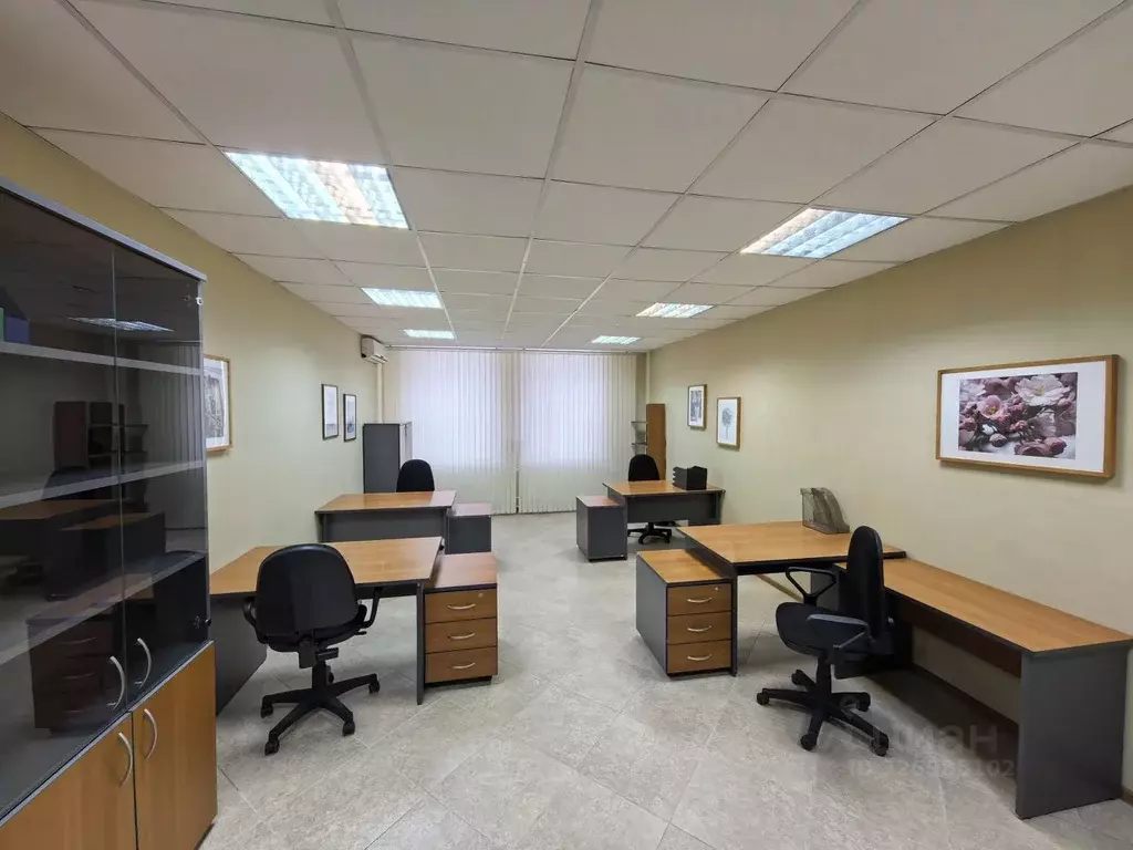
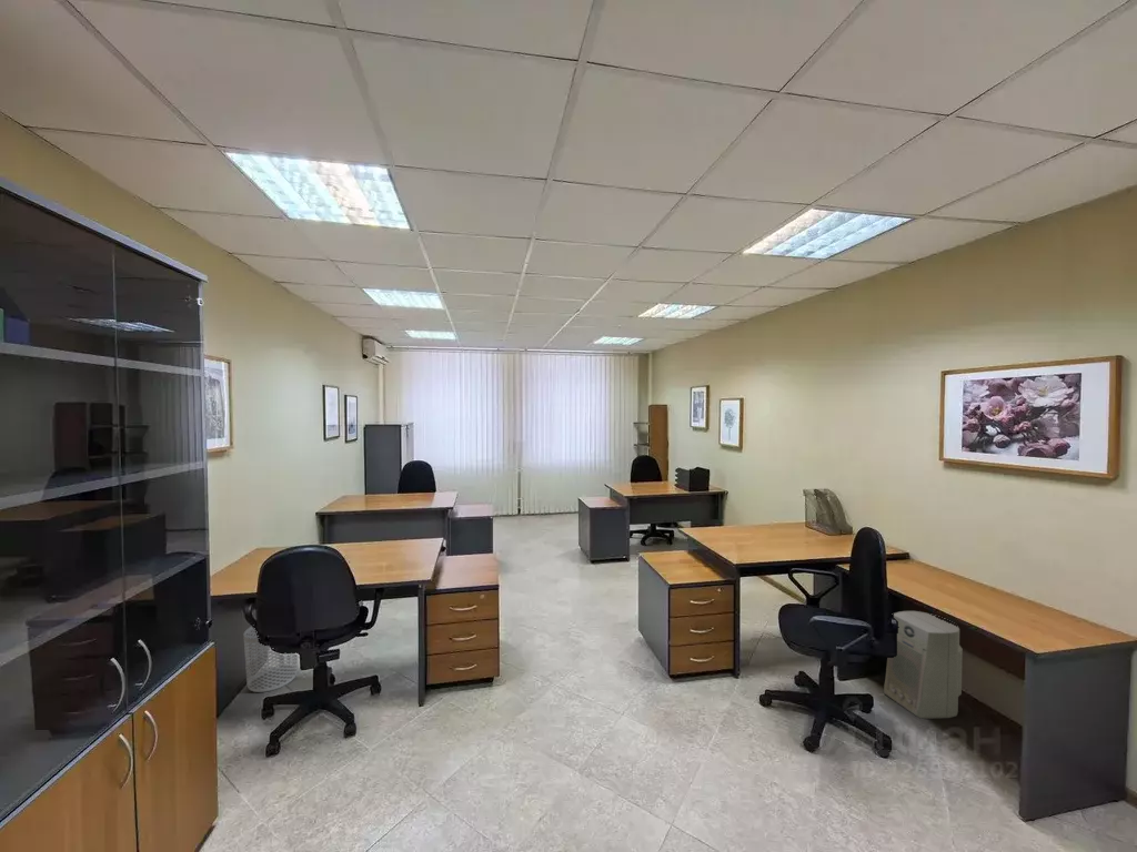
+ fan [883,610,964,719]
+ waste bin [243,626,299,693]
